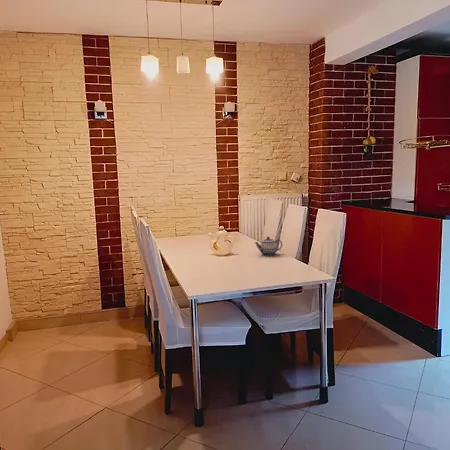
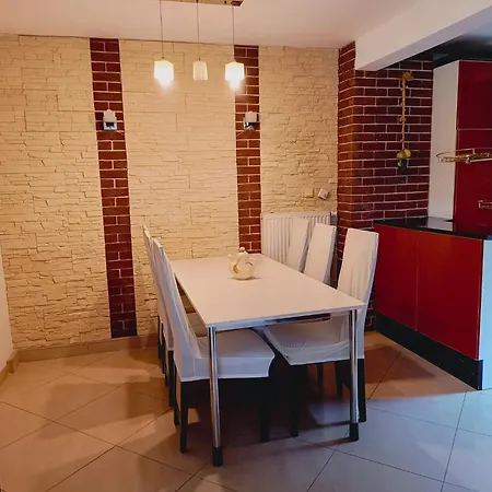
- teapot [254,236,283,257]
